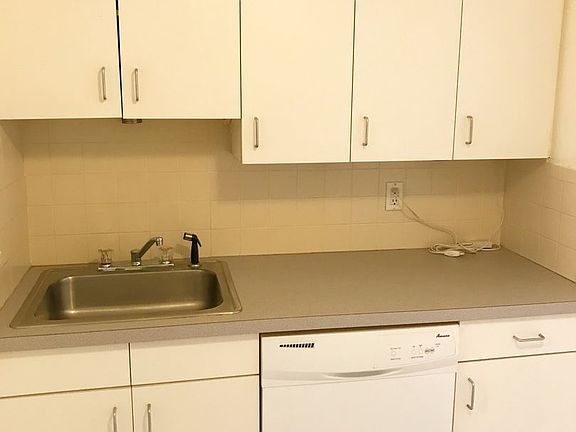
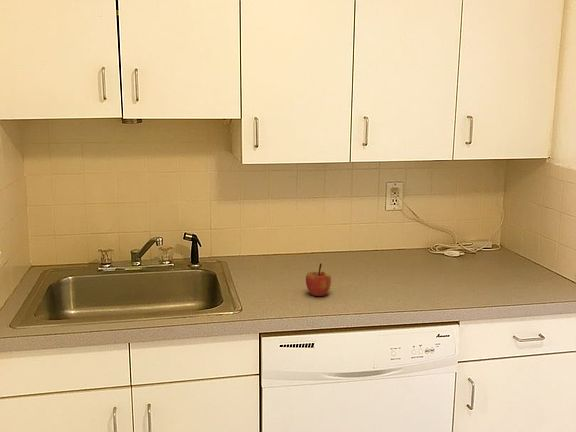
+ apple [305,263,332,297]
